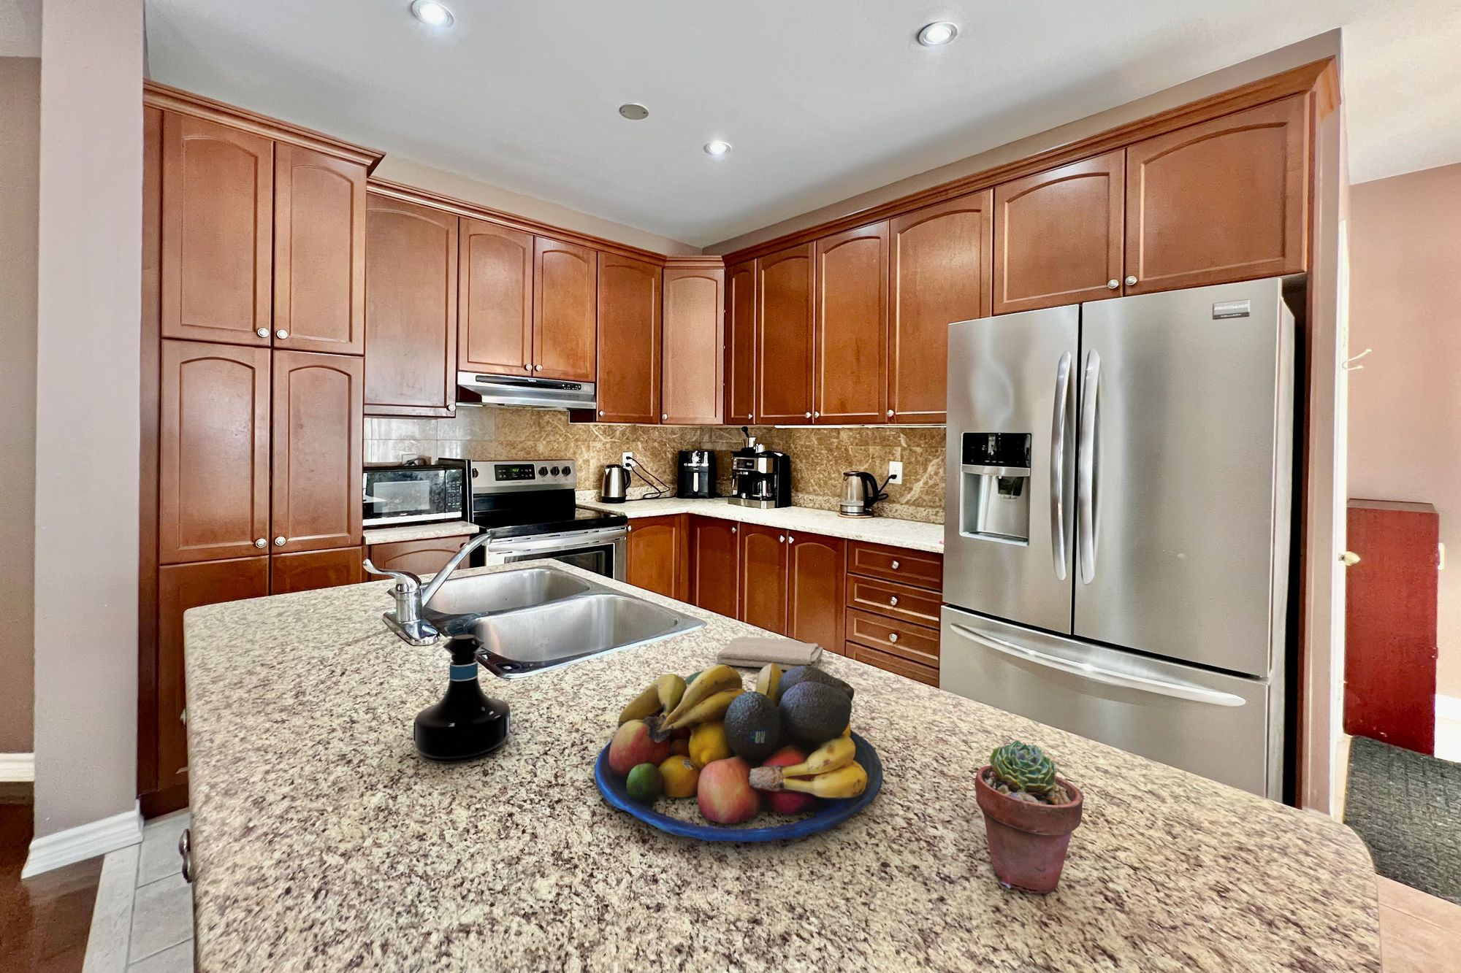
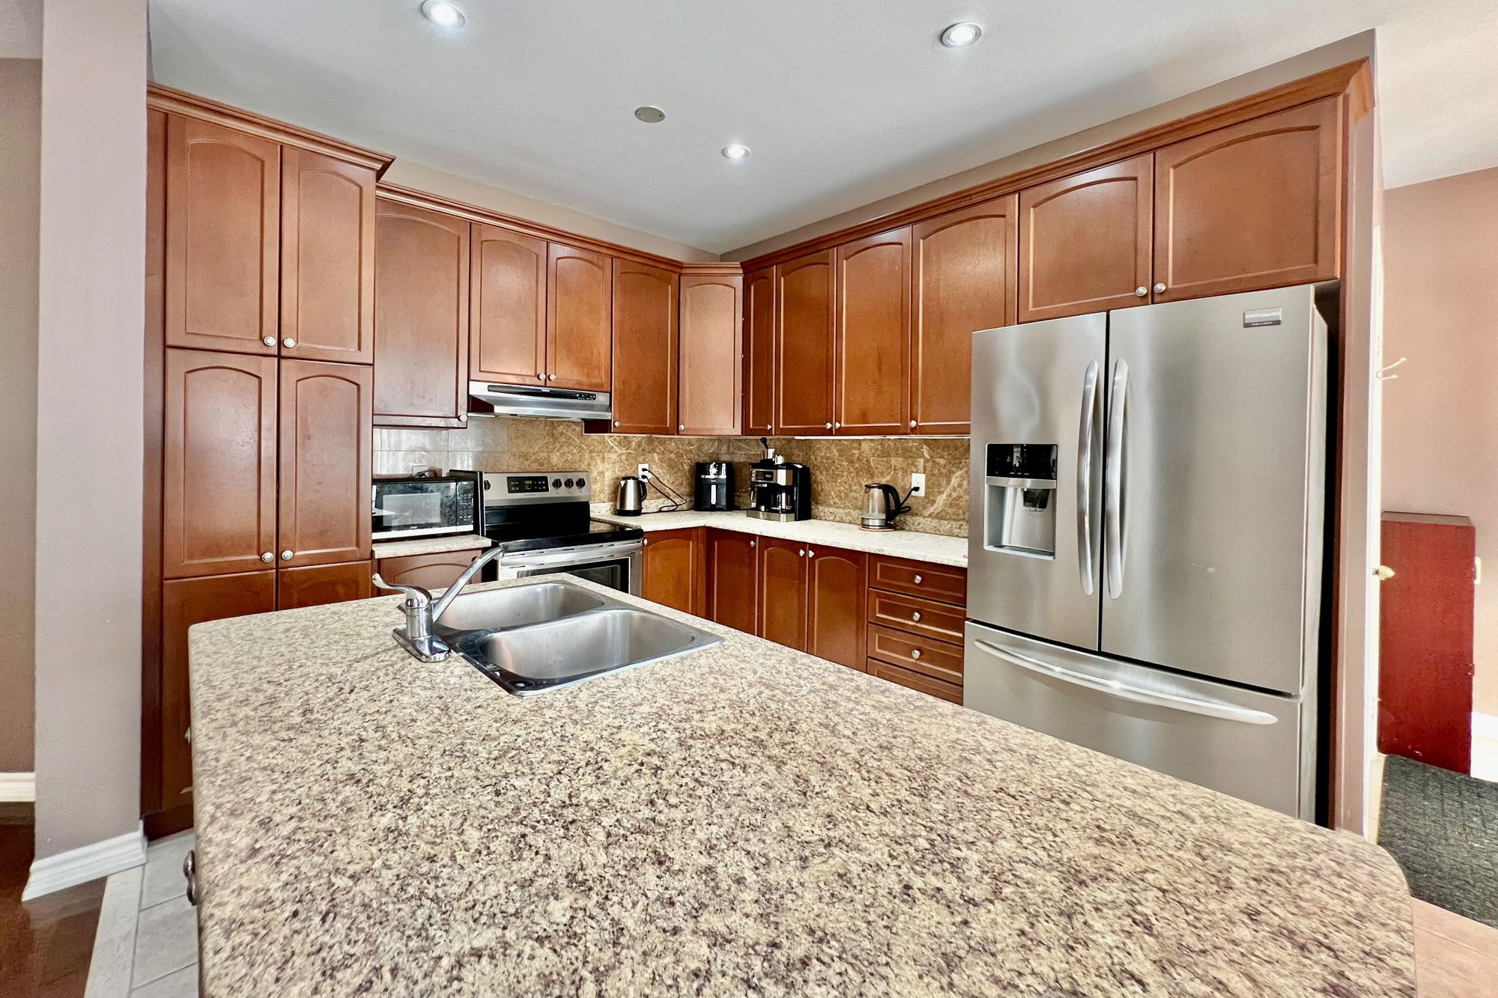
- fruit bowl [594,662,883,843]
- tequila bottle [413,633,512,763]
- washcloth [716,635,824,671]
- potted succulent [973,740,1085,894]
